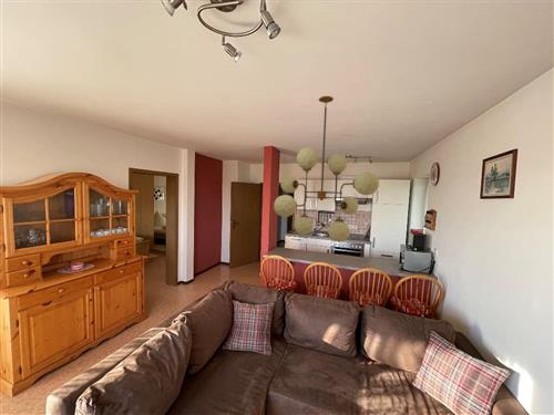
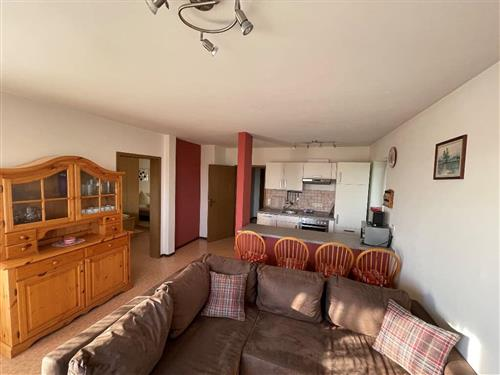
- chandelier [273,95,380,243]
